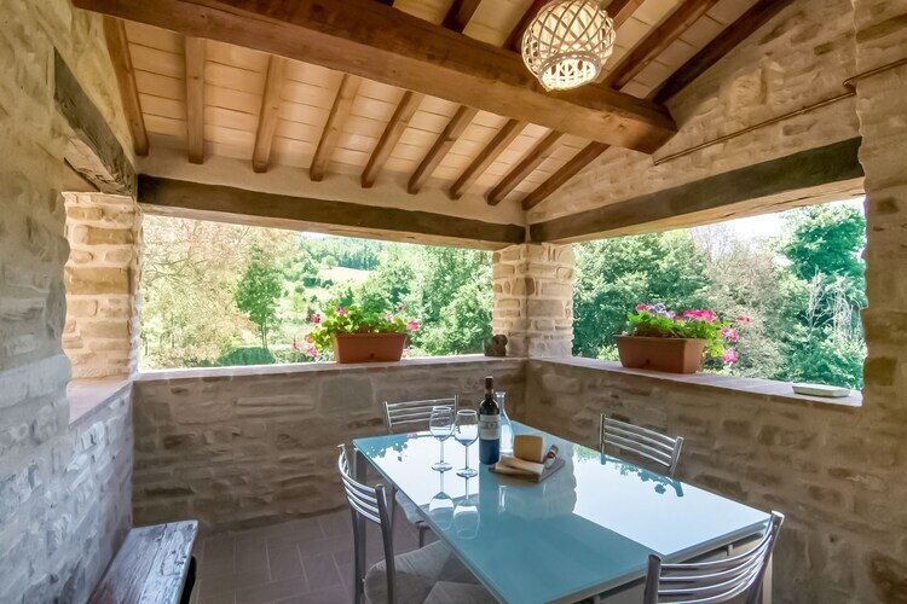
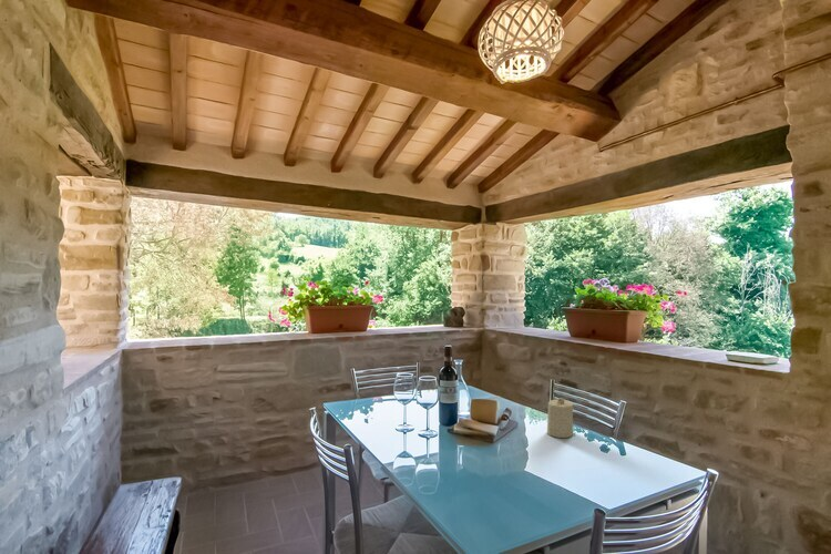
+ candle [546,397,574,439]
